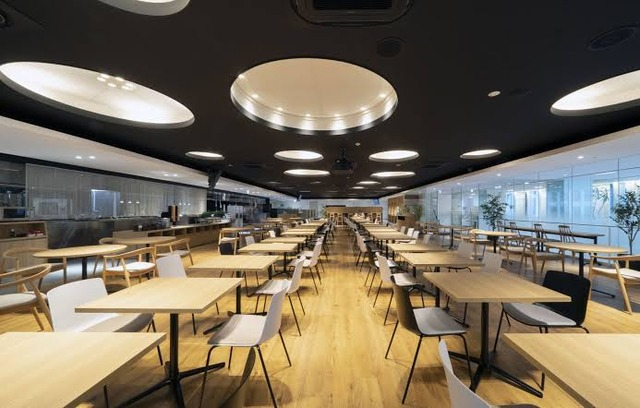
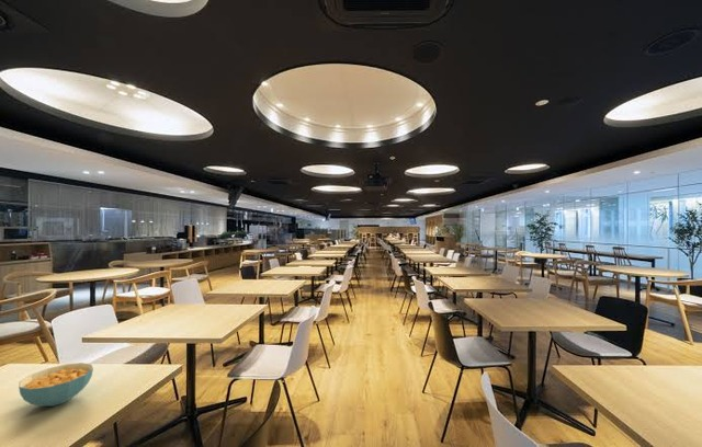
+ cereal bowl [18,362,94,408]
